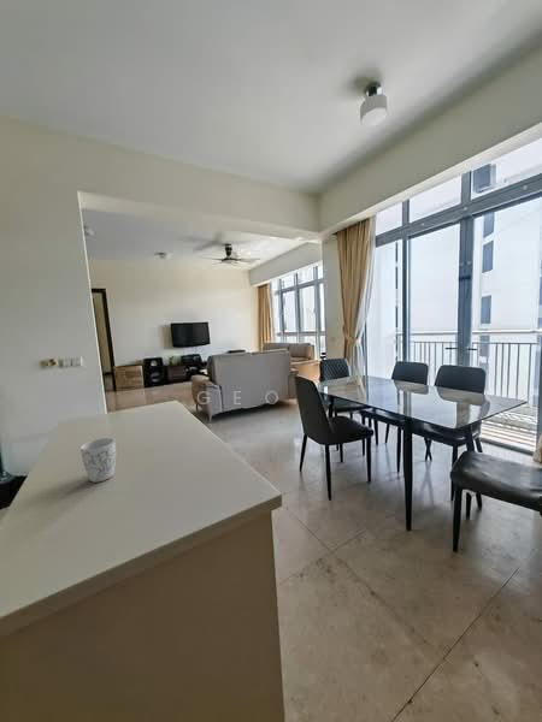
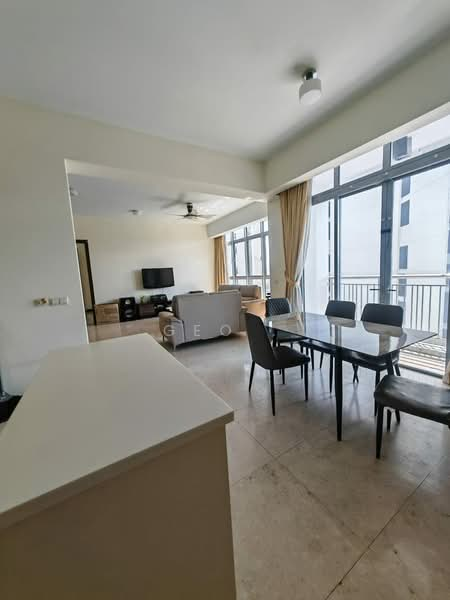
- mug [79,437,117,484]
